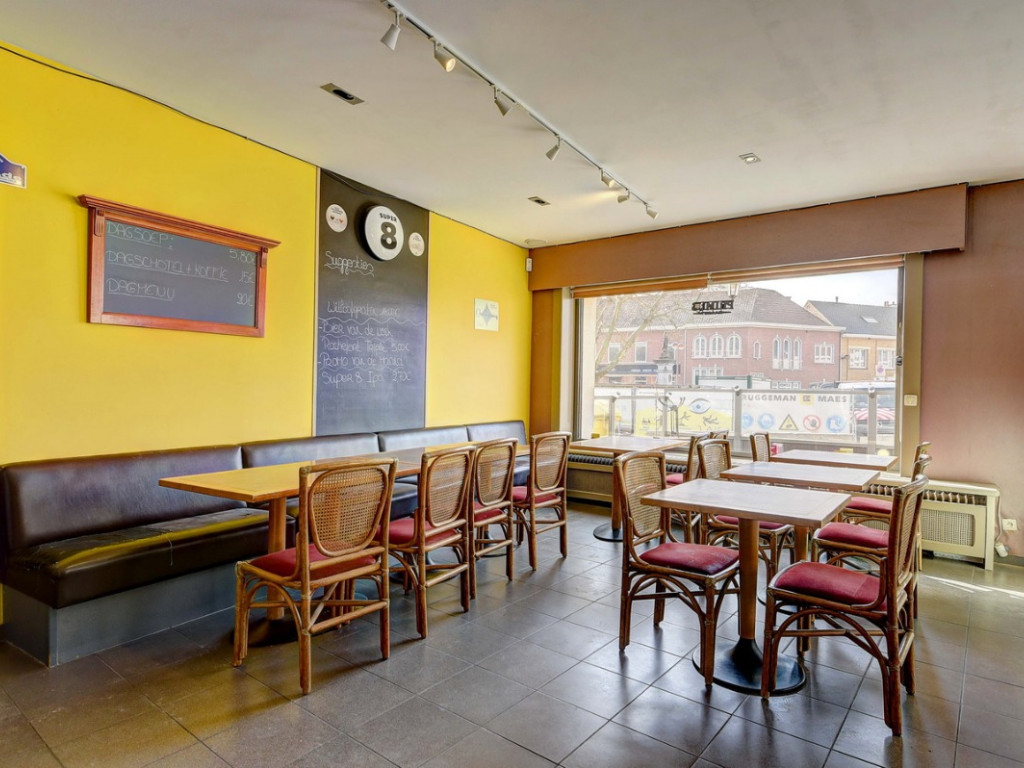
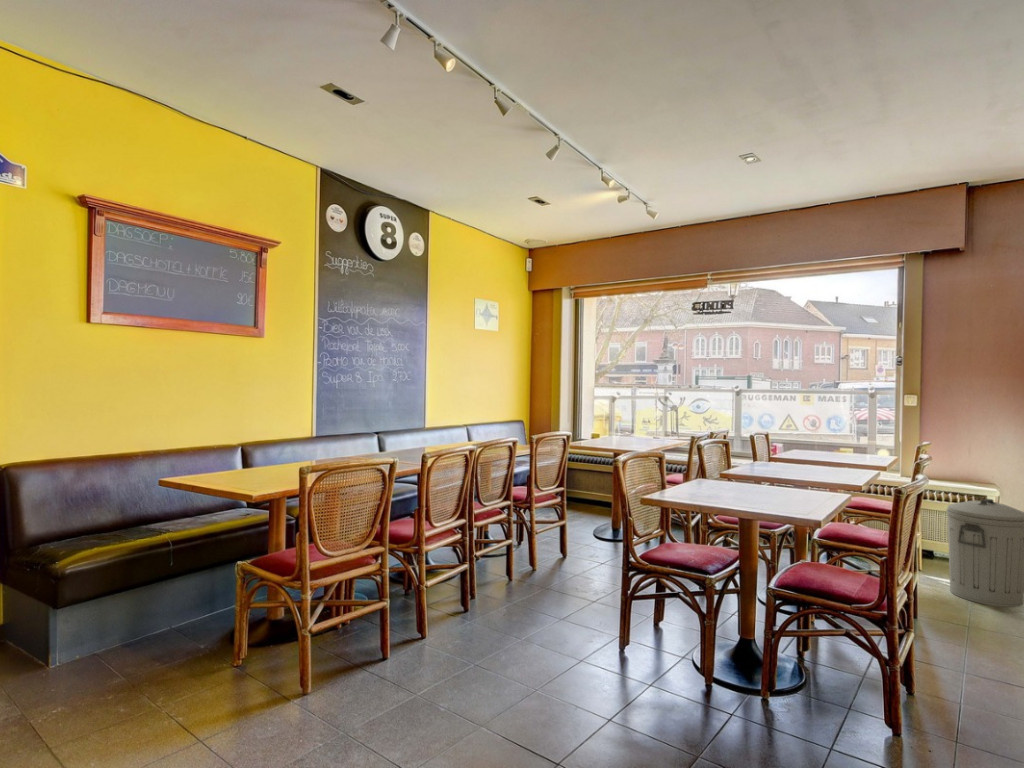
+ trash can [945,498,1024,608]
